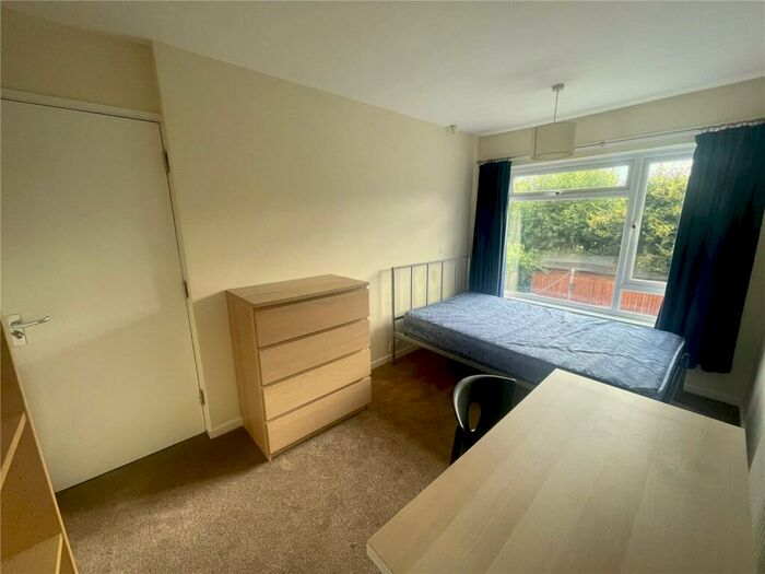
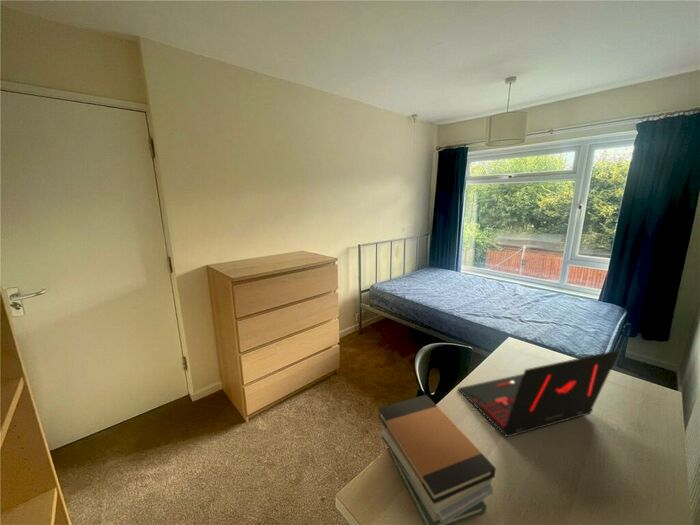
+ book stack [377,394,497,525]
+ laptop [457,349,621,438]
